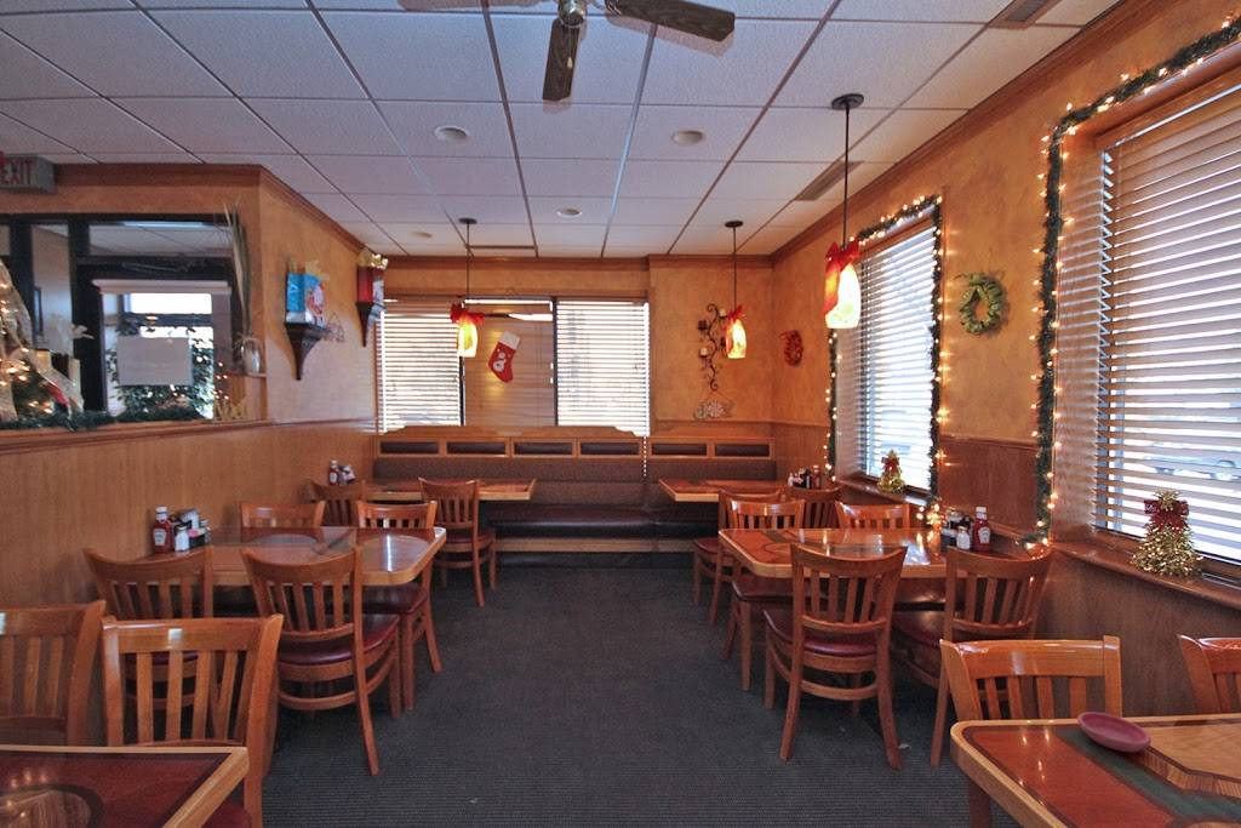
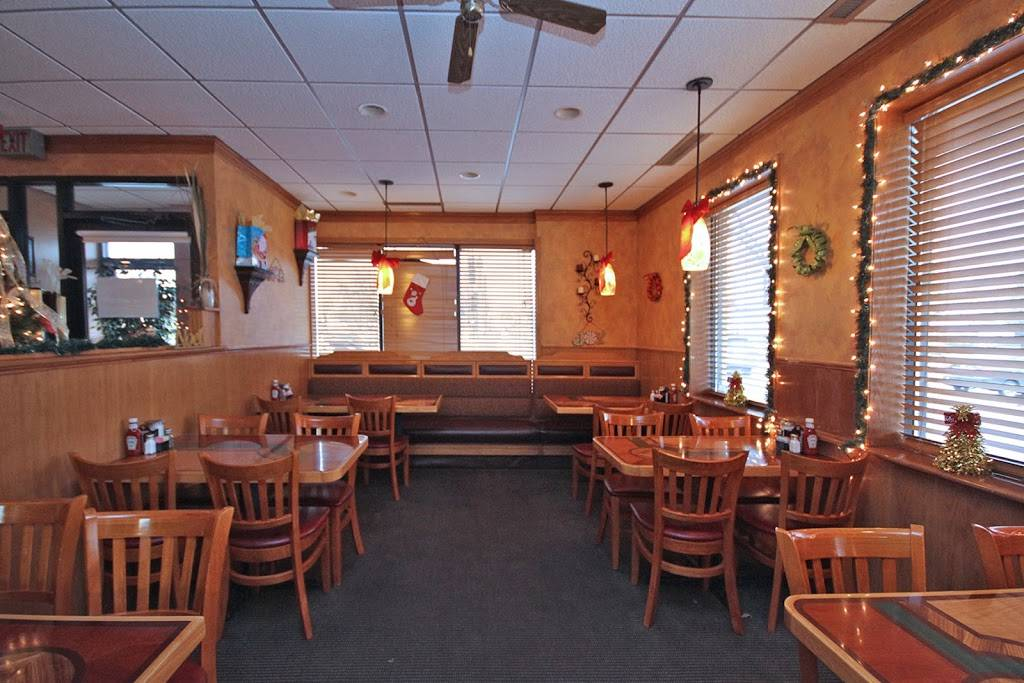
- saucer [1076,710,1153,754]
